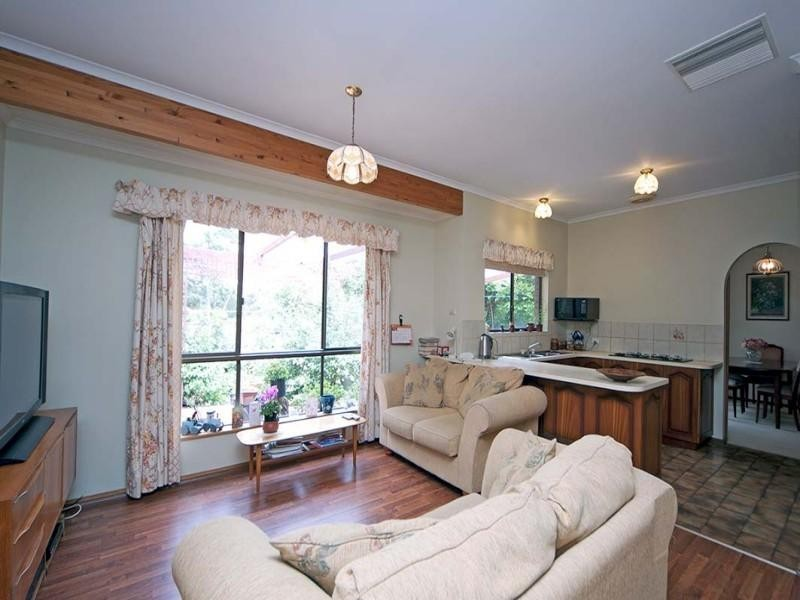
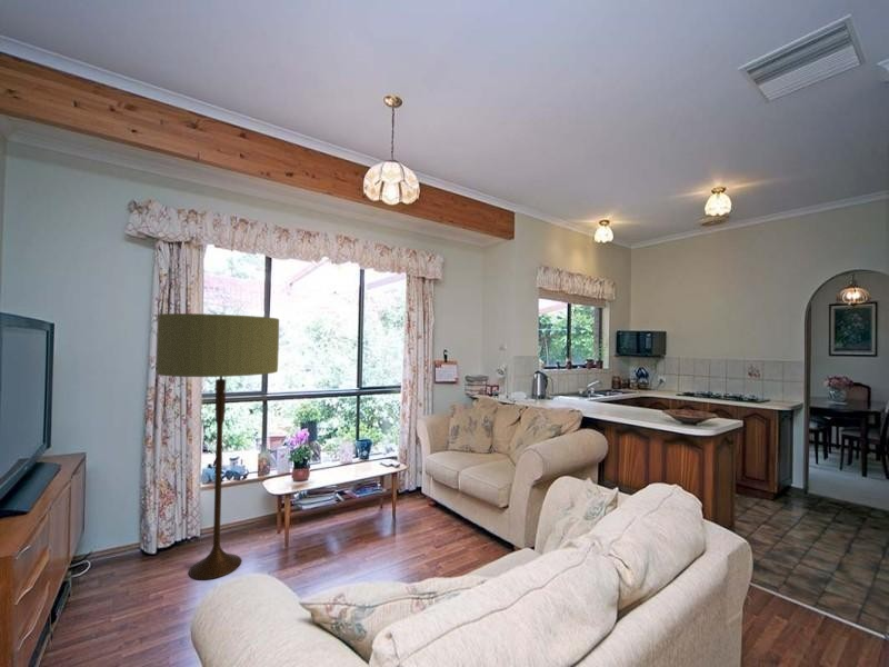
+ floor lamp [156,312,280,580]
